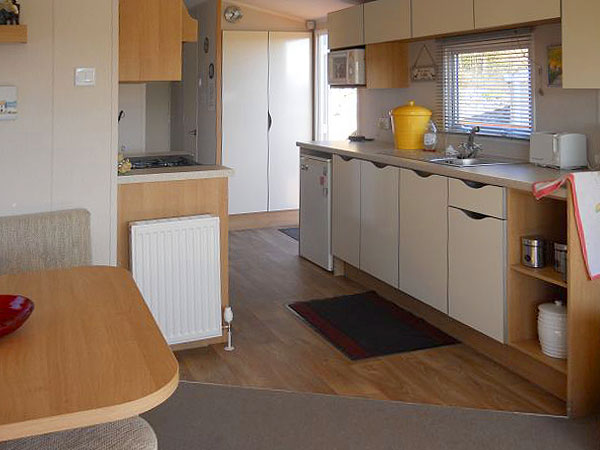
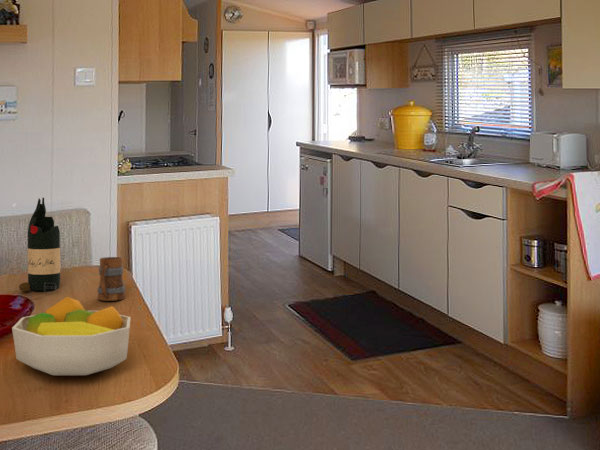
+ mug [96,256,126,302]
+ fruit bowl [11,296,132,376]
+ bottle [18,197,61,293]
